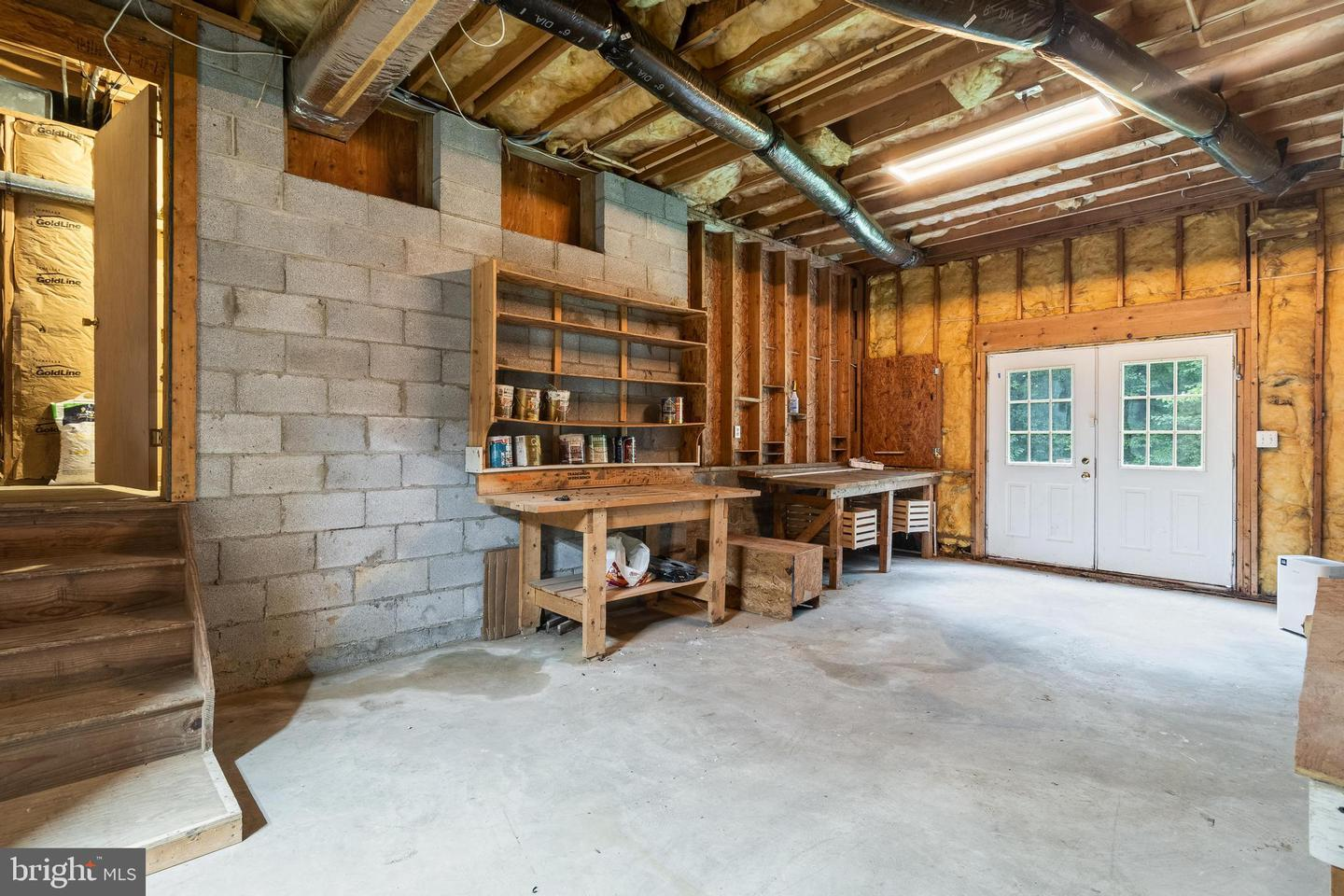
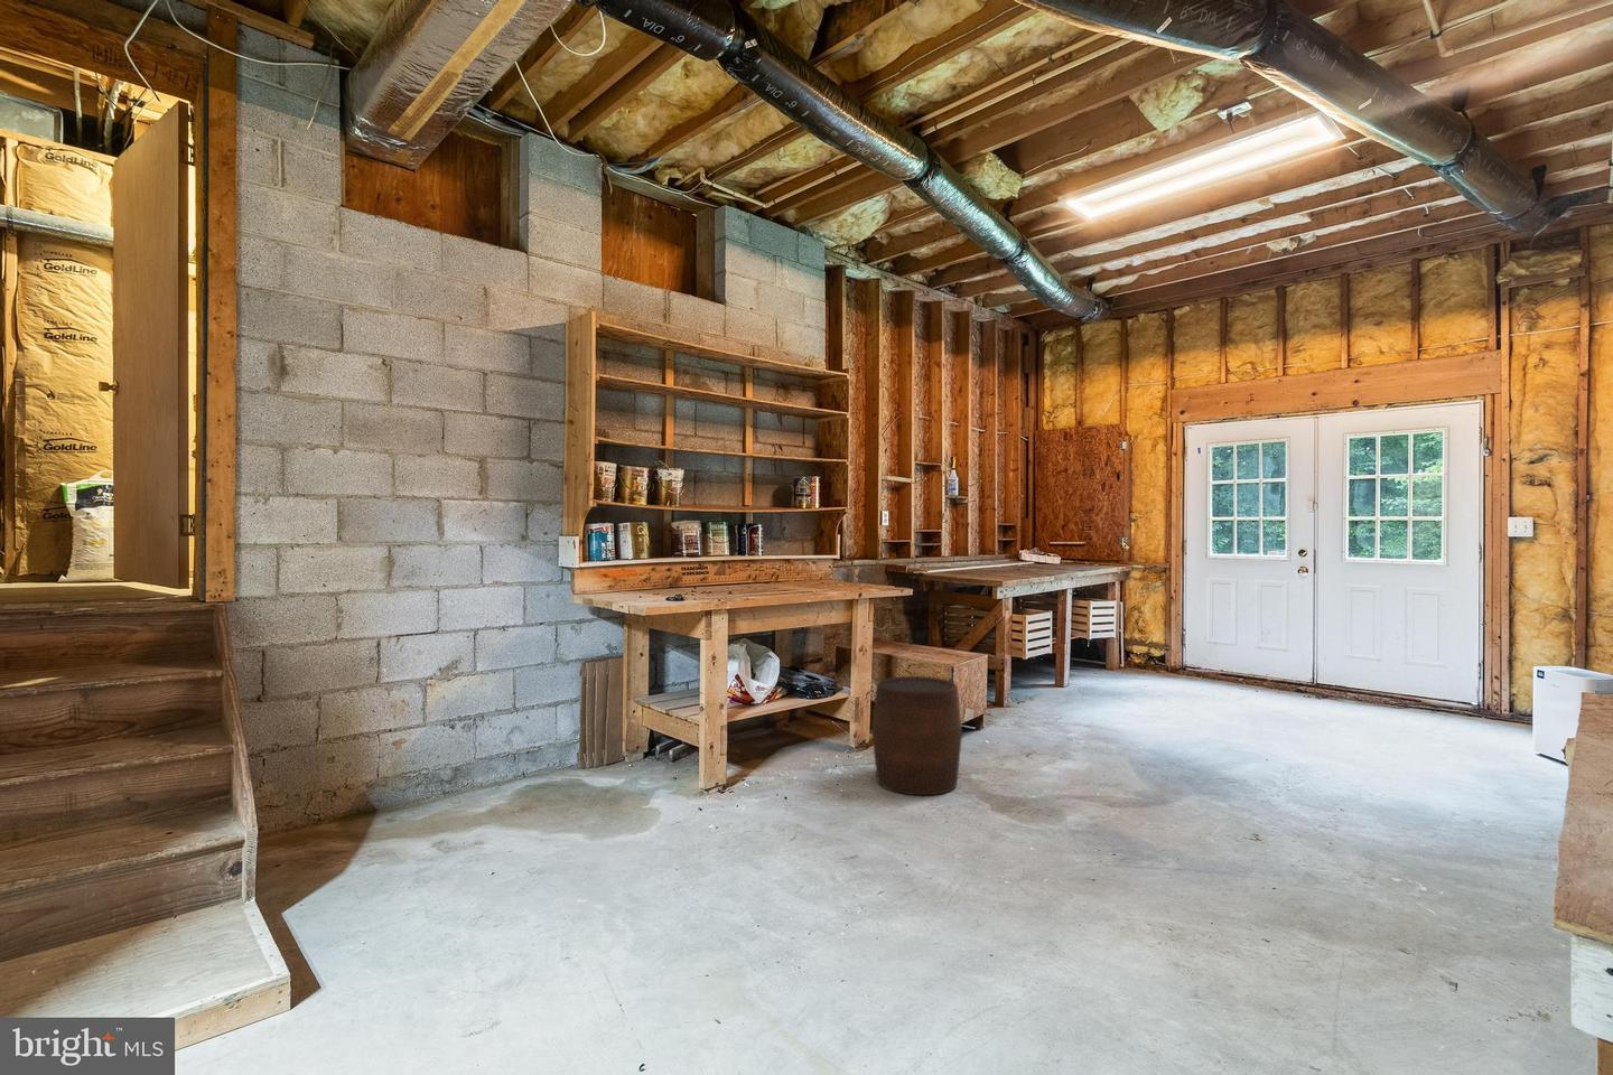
+ stool [871,675,964,797]
